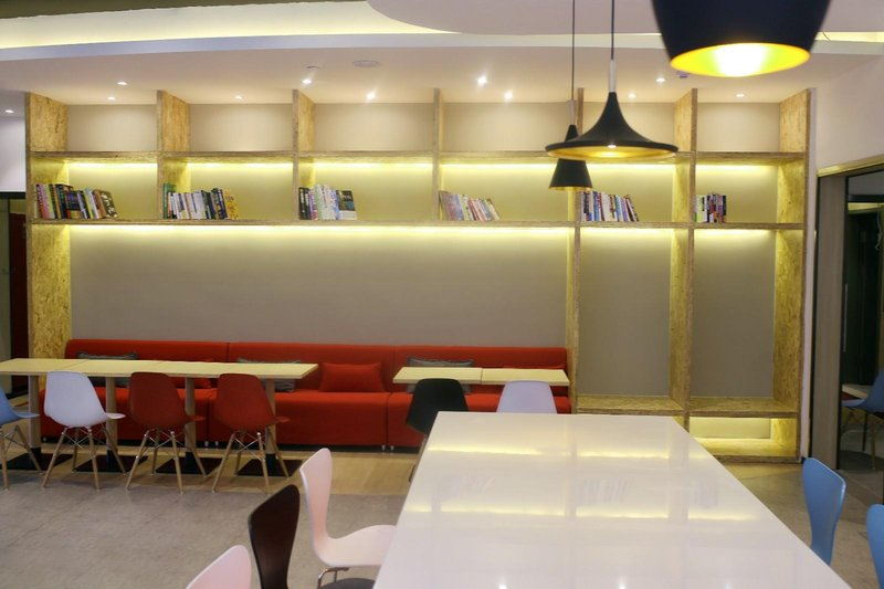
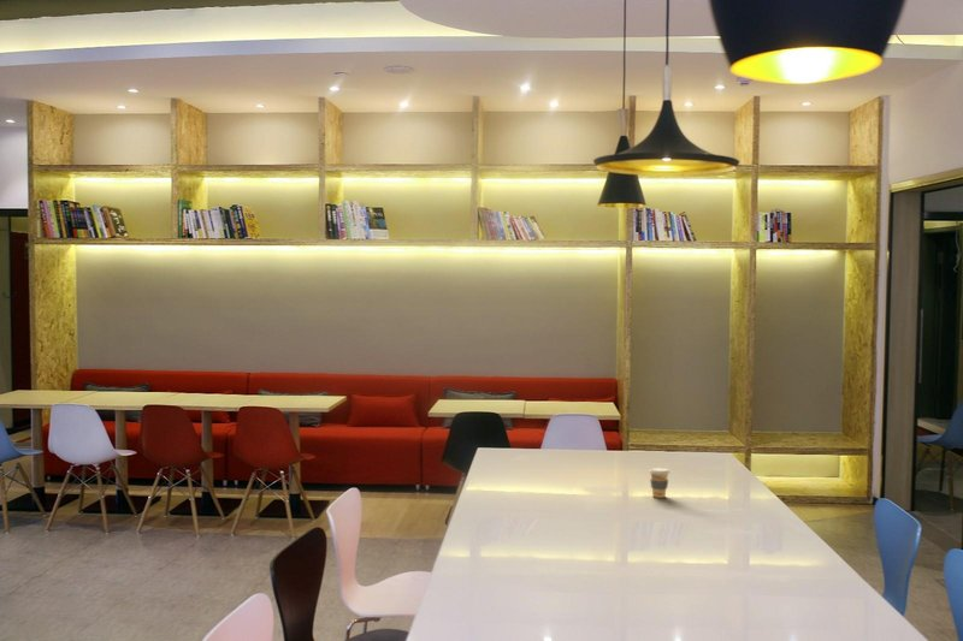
+ coffee cup [648,467,670,499]
